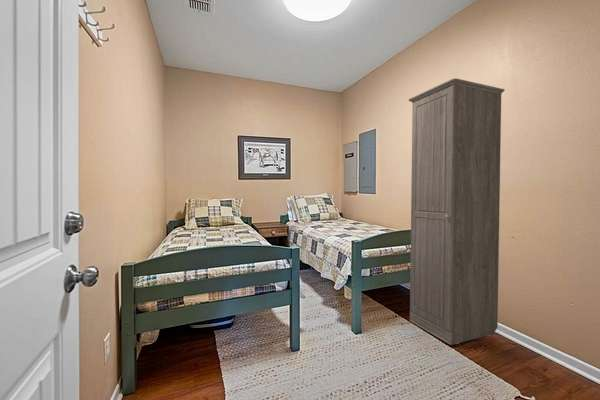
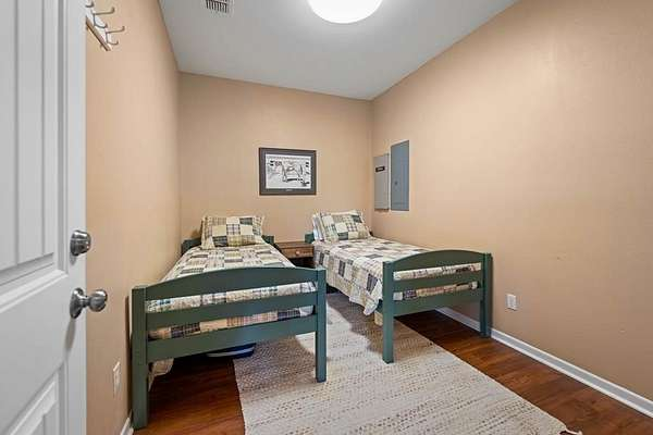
- cabinet [408,77,506,346]
